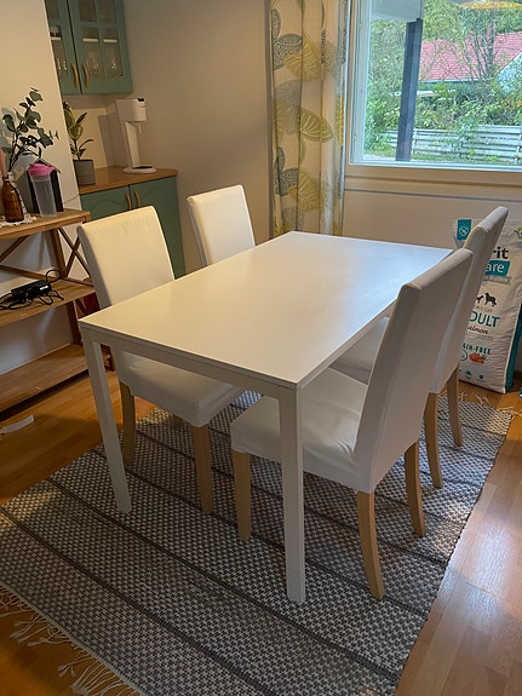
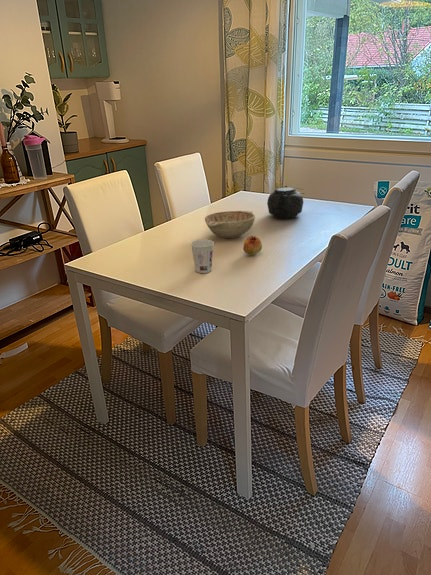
+ decorative bowl [204,210,256,239]
+ cup [190,238,215,274]
+ fruit [242,235,263,256]
+ teapot [266,185,306,219]
